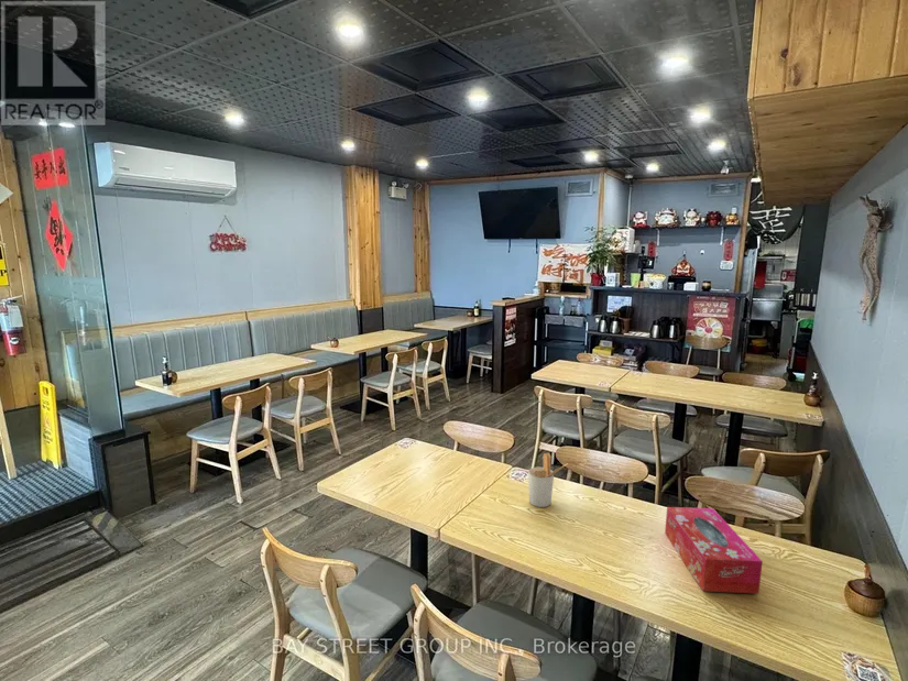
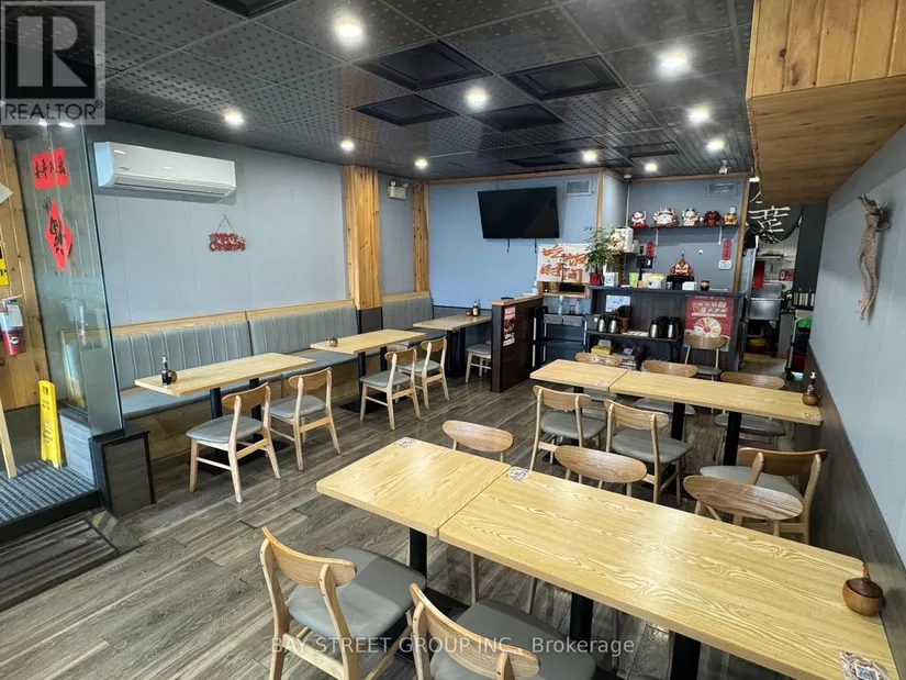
- tissue box [664,506,764,595]
- utensil holder [527,452,569,508]
